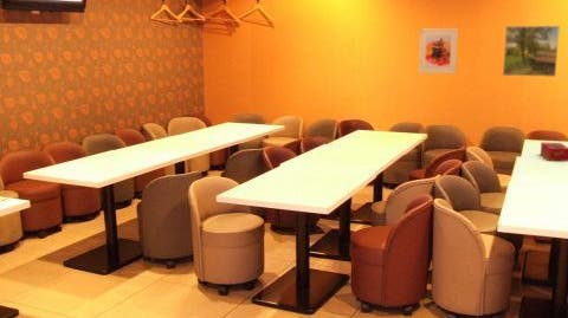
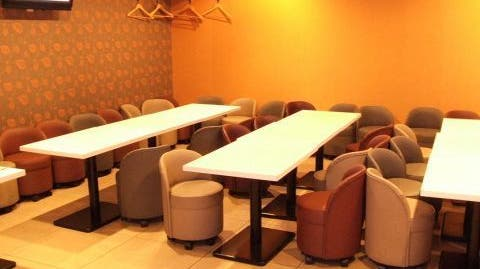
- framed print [502,25,561,78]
- tissue box [540,141,568,162]
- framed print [418,27,459,76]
